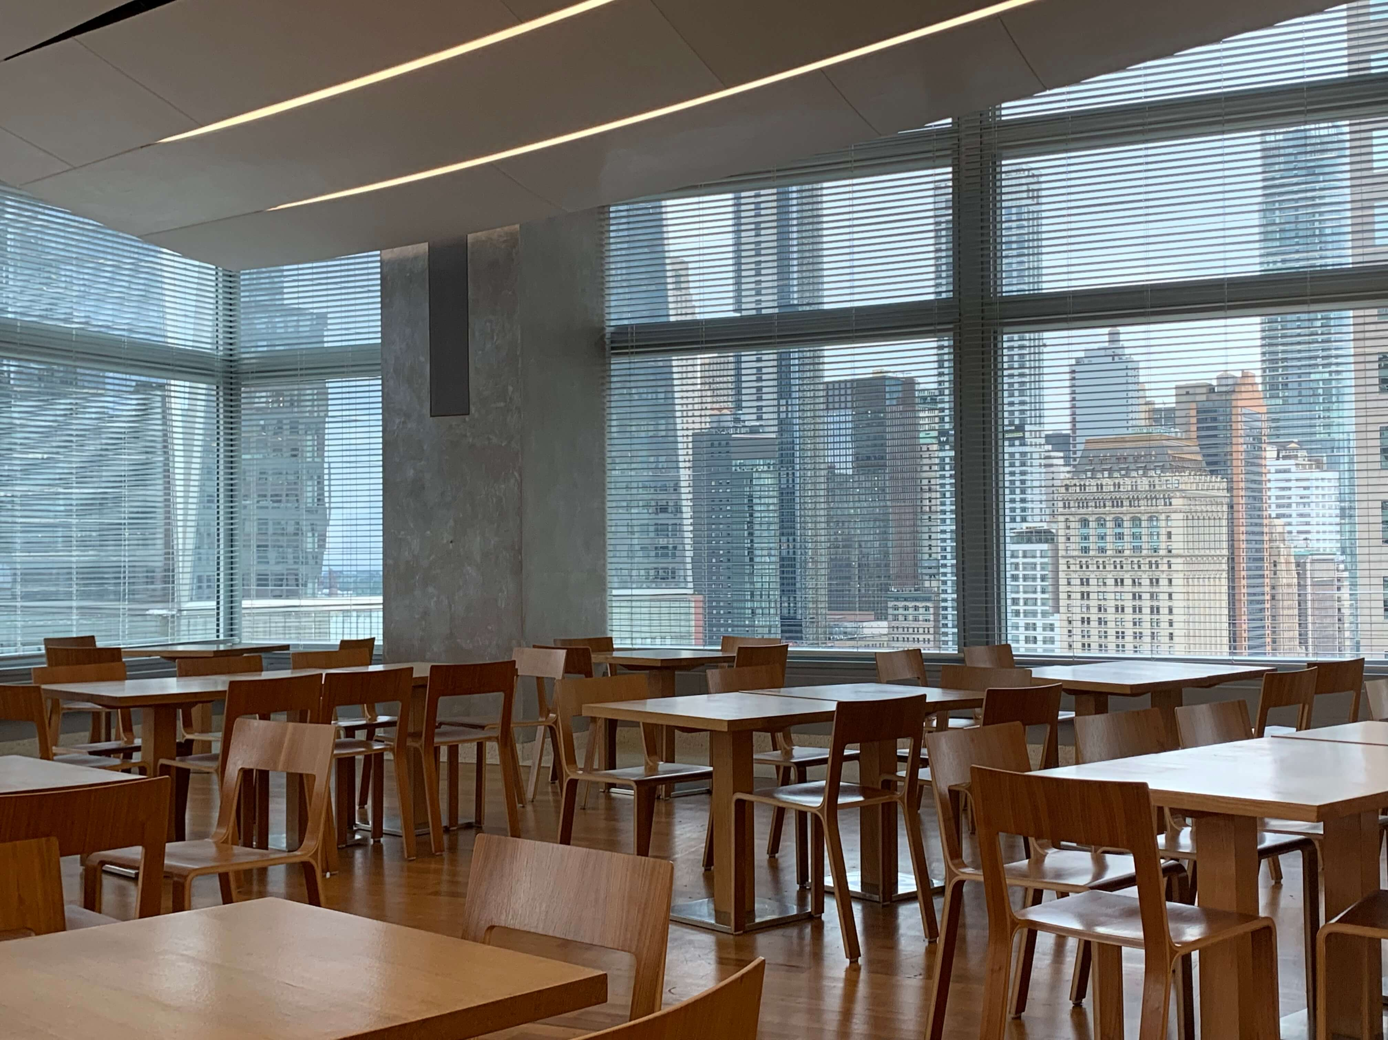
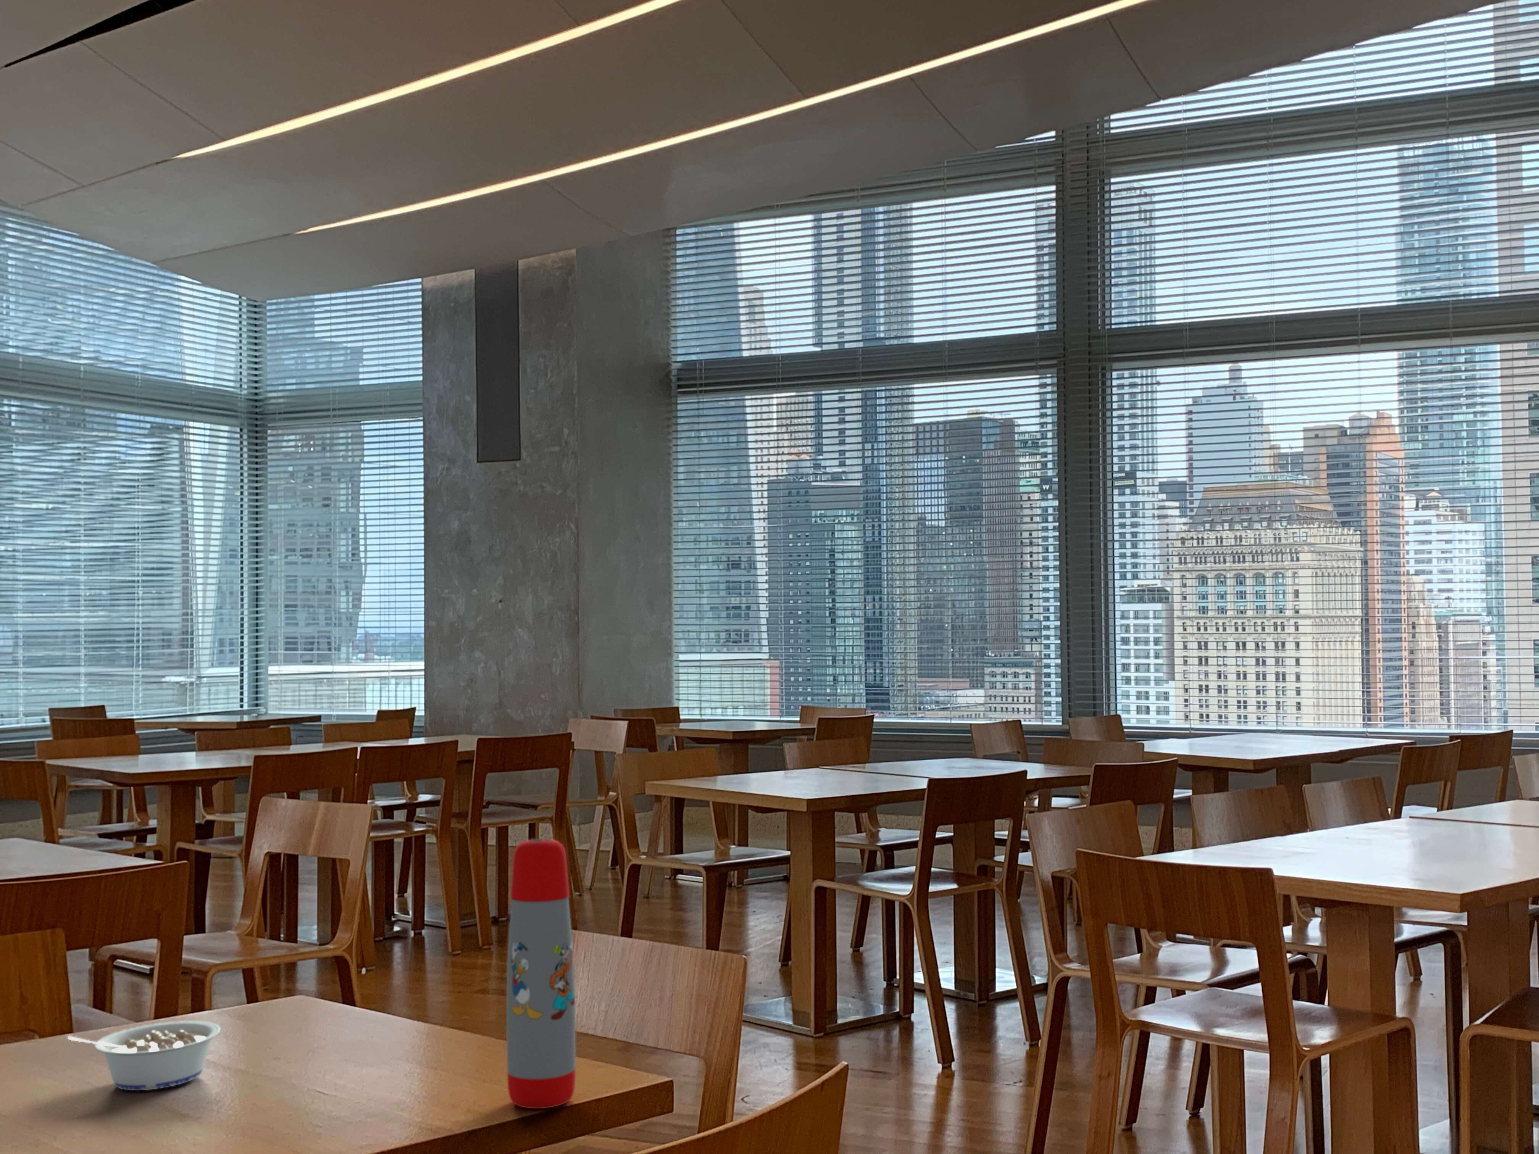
+ water bottle [507,839,576,1109]
+ legume [67,1021,221,1091]
